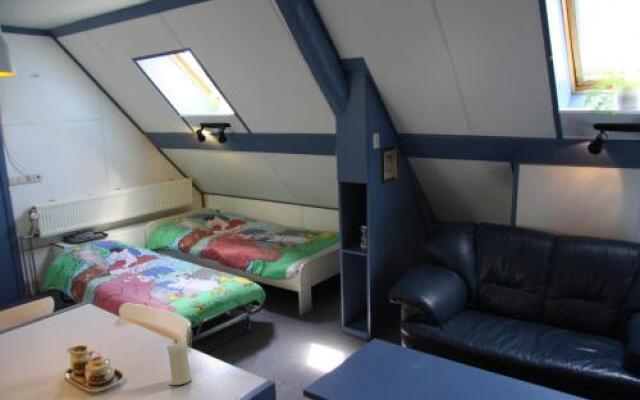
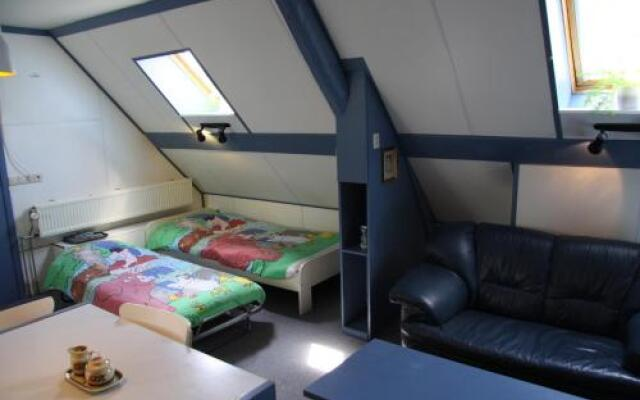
- candle [165,337,192,386]
